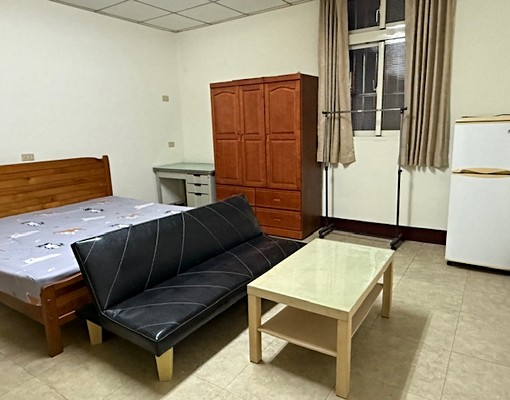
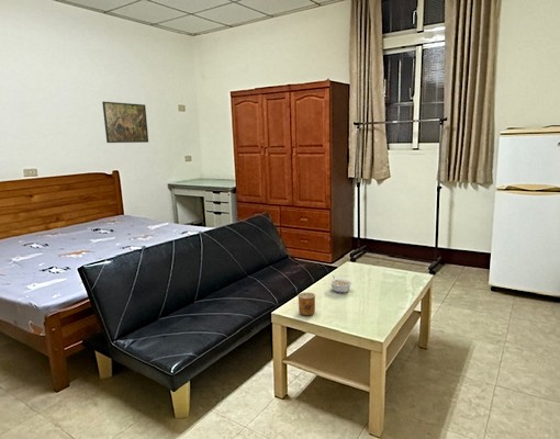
+ cup [296,291,316,316]
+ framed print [101,101,149,144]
+ legume [328,274,354,294]
